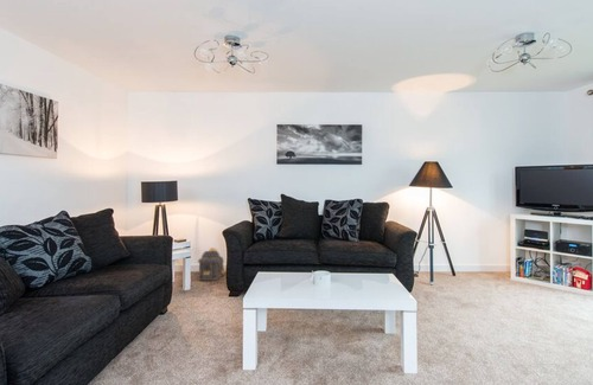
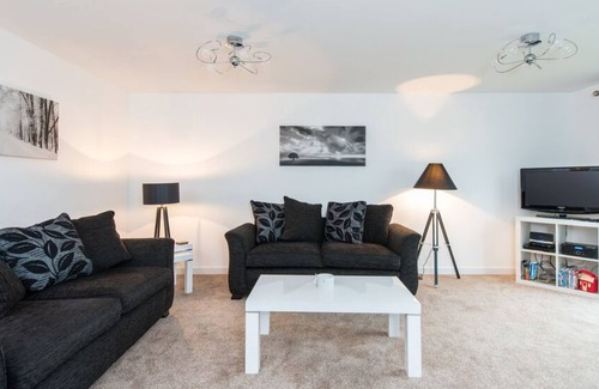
- backpack [197,246,227,282]
